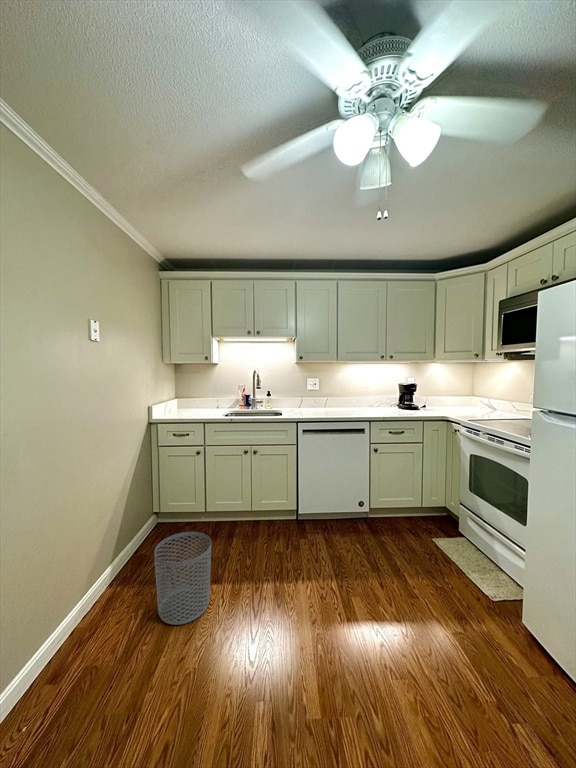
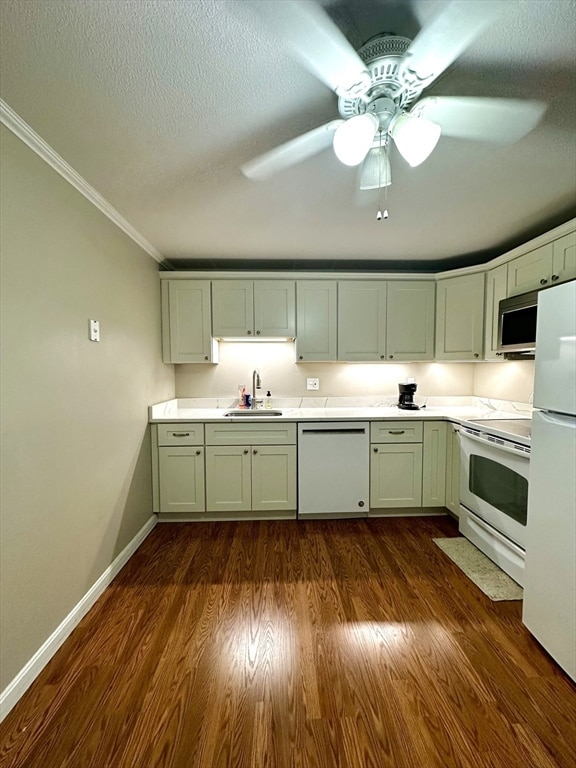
- waste bin [153,531,212,626]
